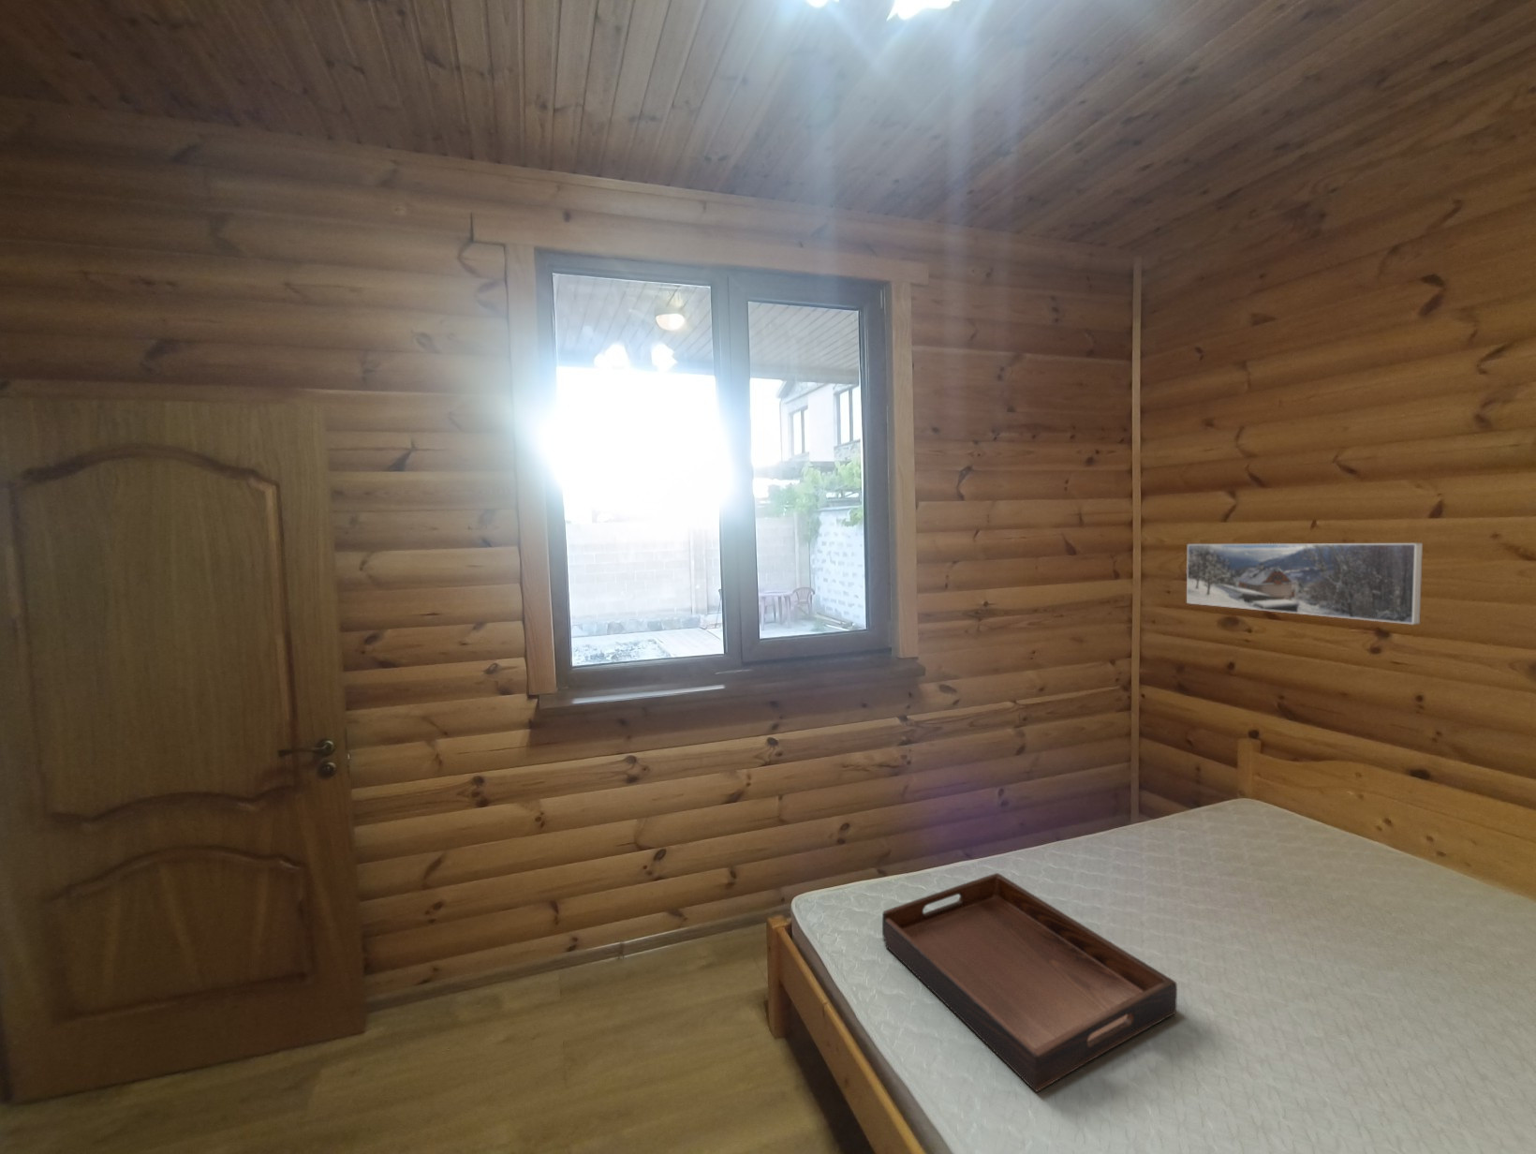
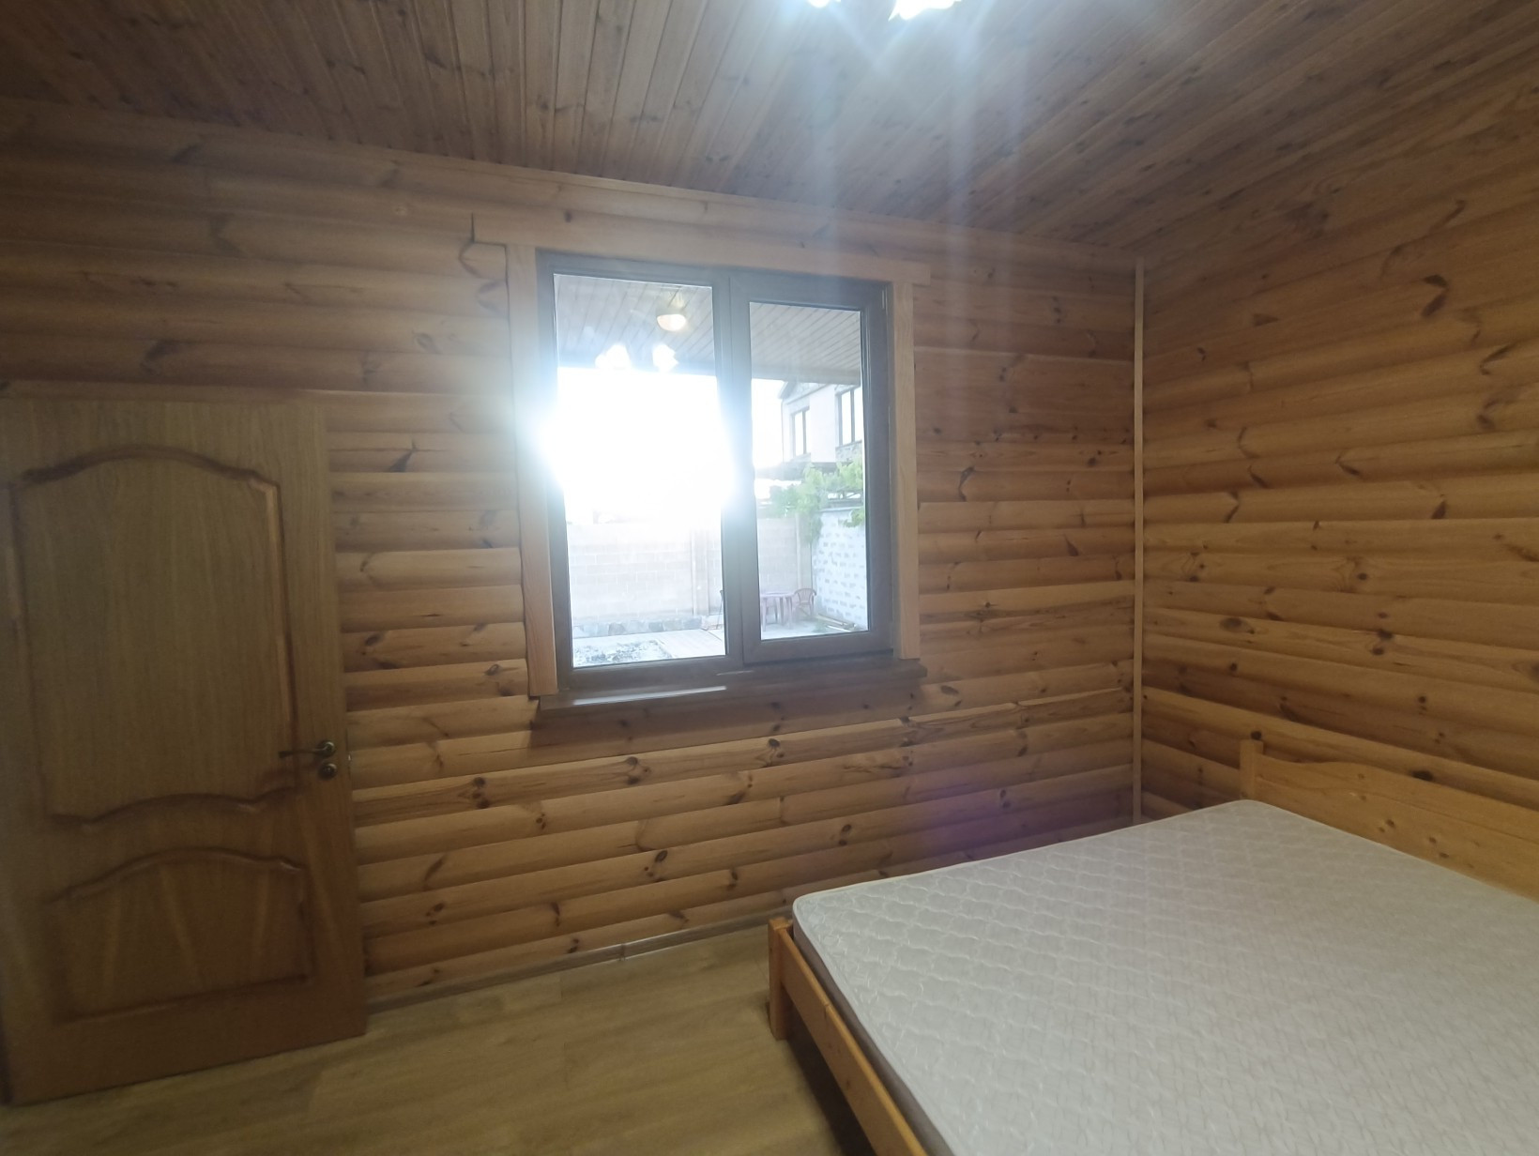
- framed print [1186,542,1423,625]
- serving tray [881,872,1178,1093]
